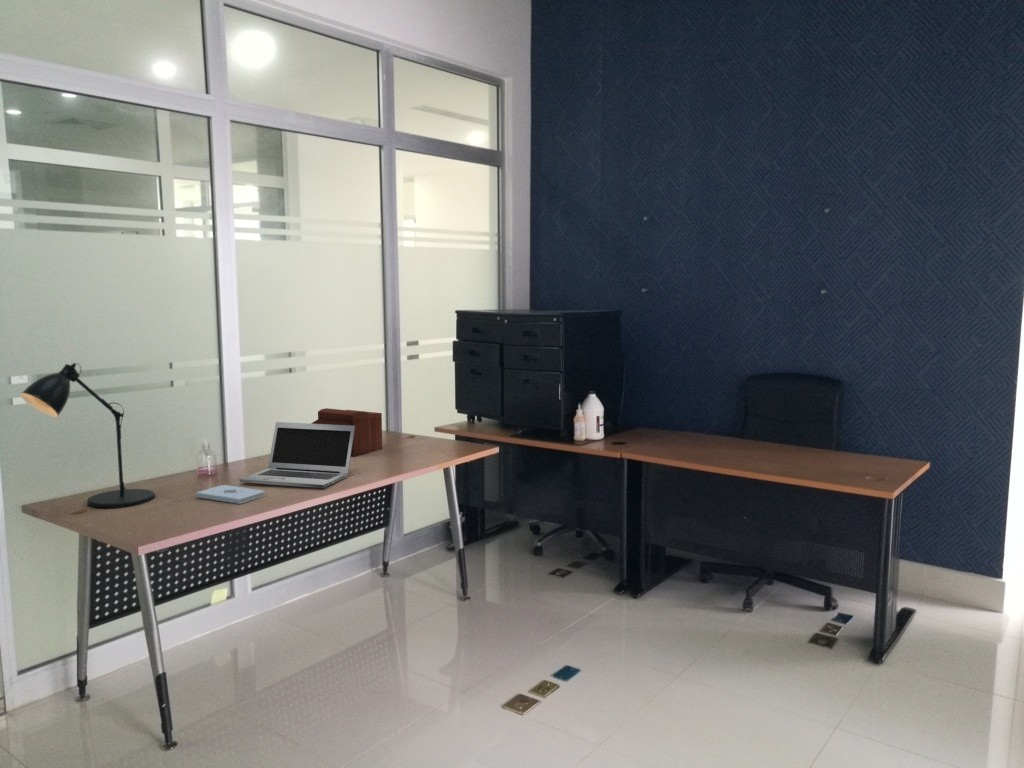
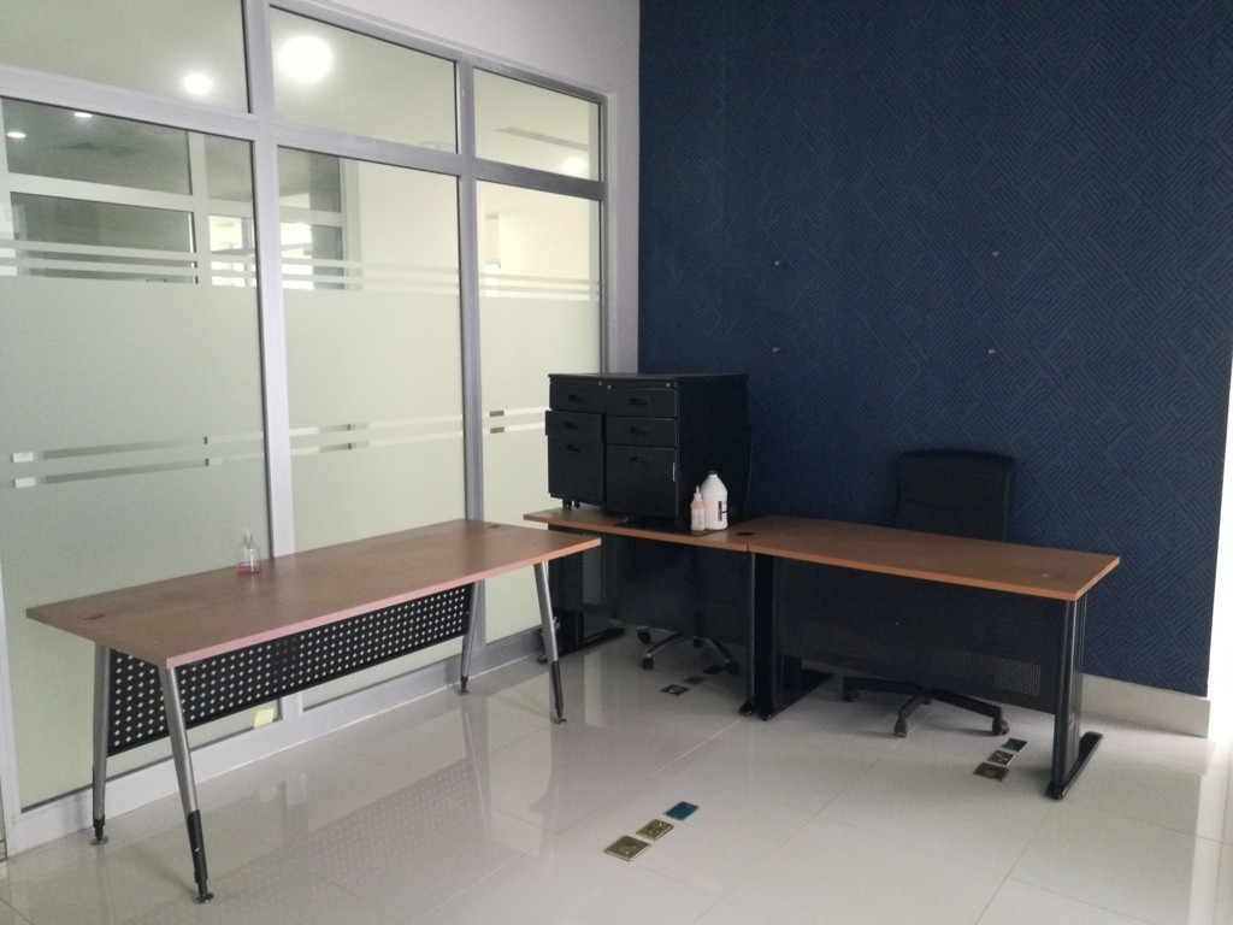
- sewing box [310,407,383,457]
- desk lamp [20,362,156,509]
- notepad [195,484,266,505]
- laptop [238,421,355,489]
